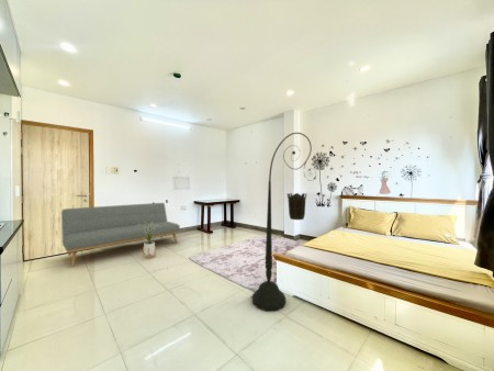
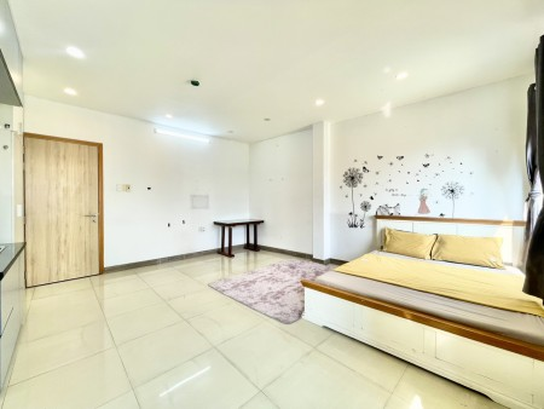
- floor lamp [251,132,317,312]
- house plant [138,222,159,260]
- sofa [60,202,181,267]
